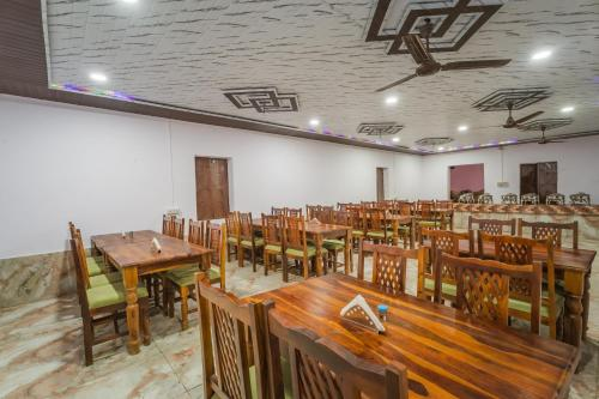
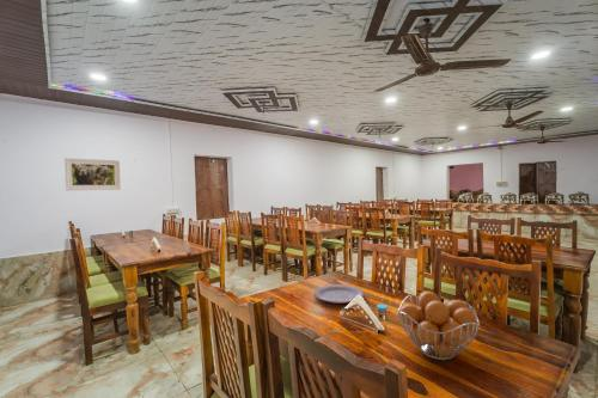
+ fruit basket [396,290,481,361]
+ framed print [63,157,122,191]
+ plate [313,283,366,305]
